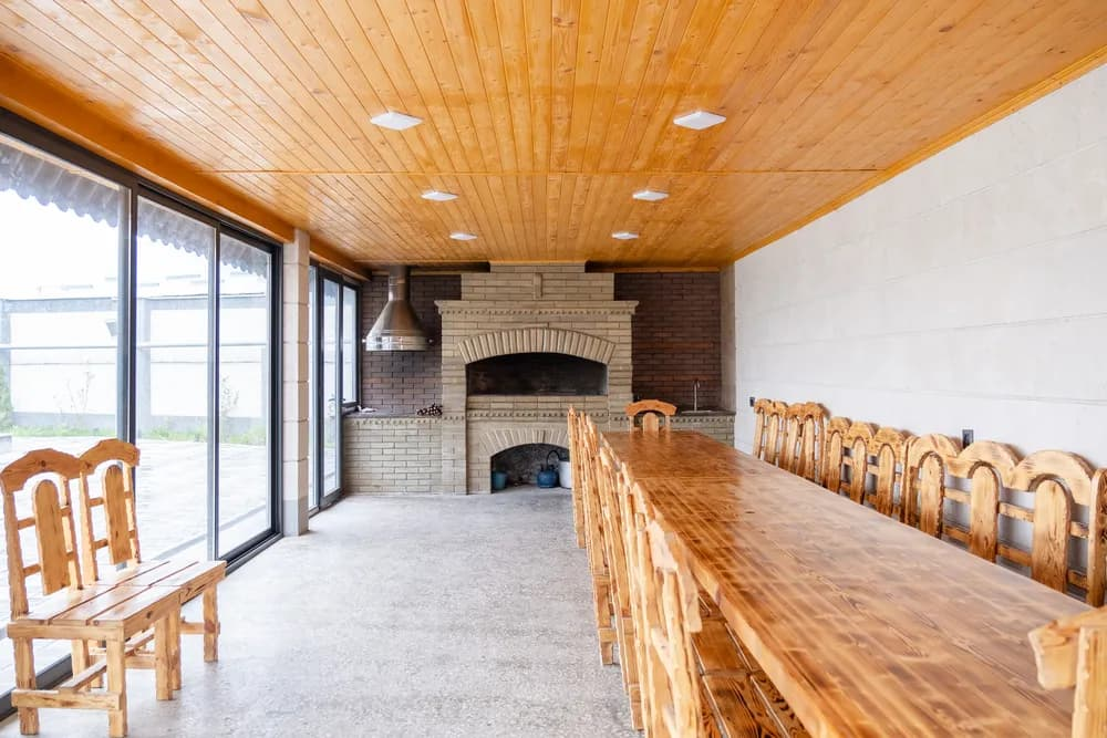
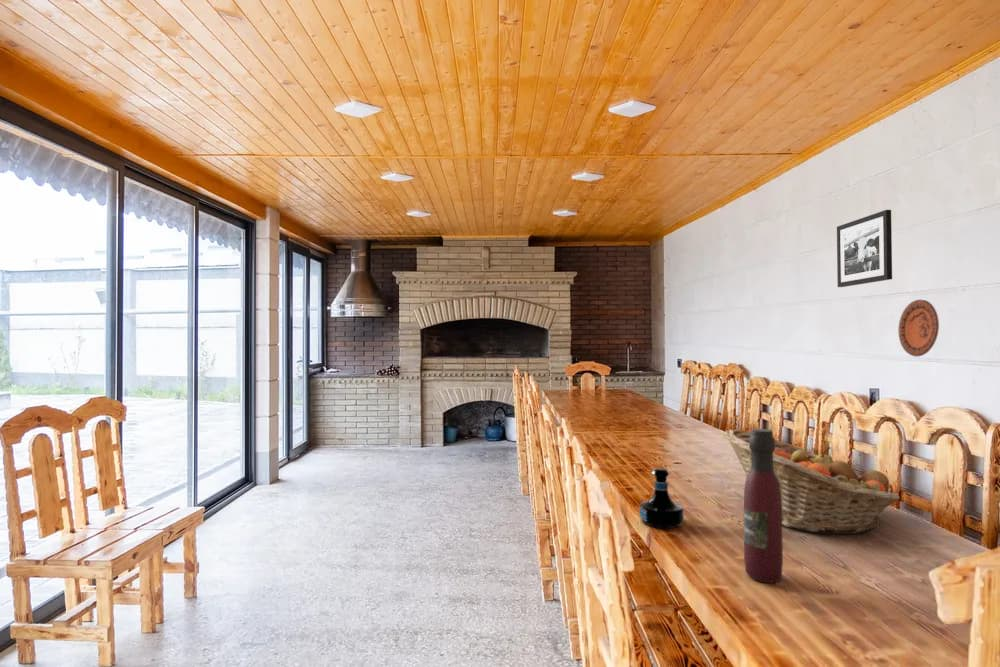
+ decorative plate [897,299,940,357]
+ tequila bottle [638,467,685,529]
+ wine bottle [743,428,784,584]
+ picture frame [836,209,893,288]
+ fruit basket [723,428,901,535]
